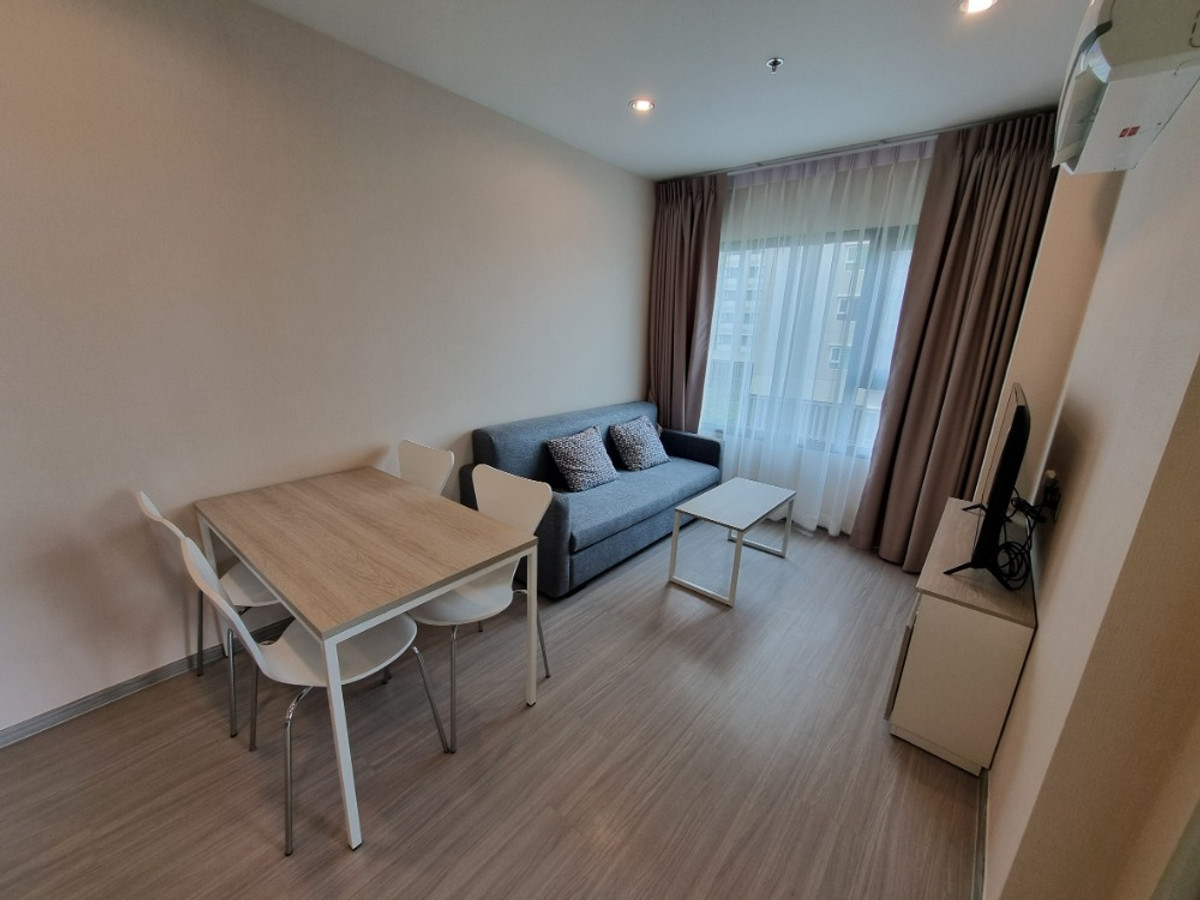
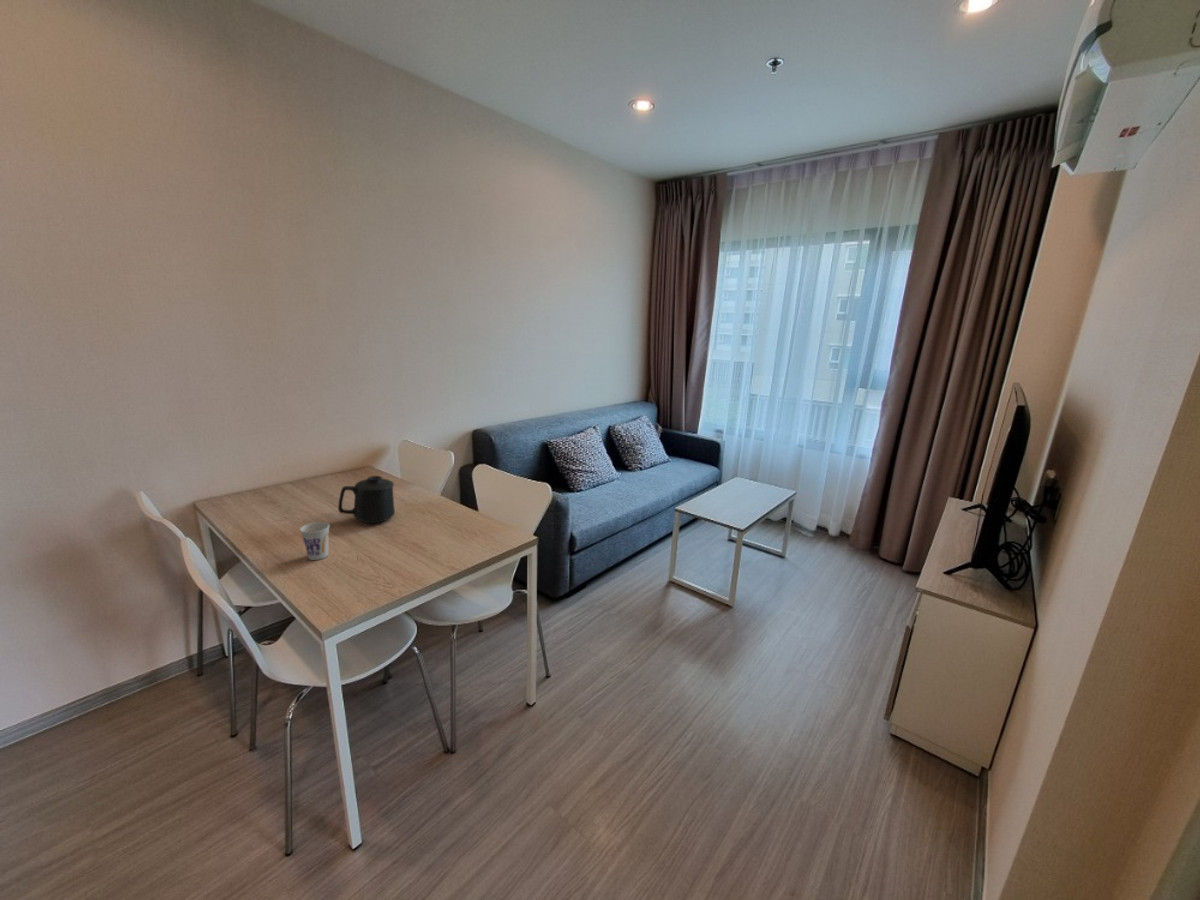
+ mug [337,475,396,524]
+ cup [299,521,331,561]
